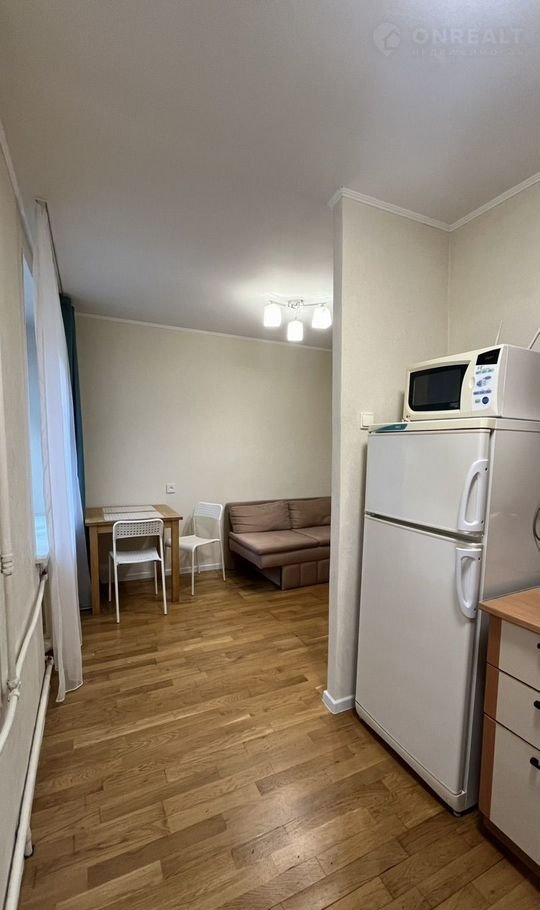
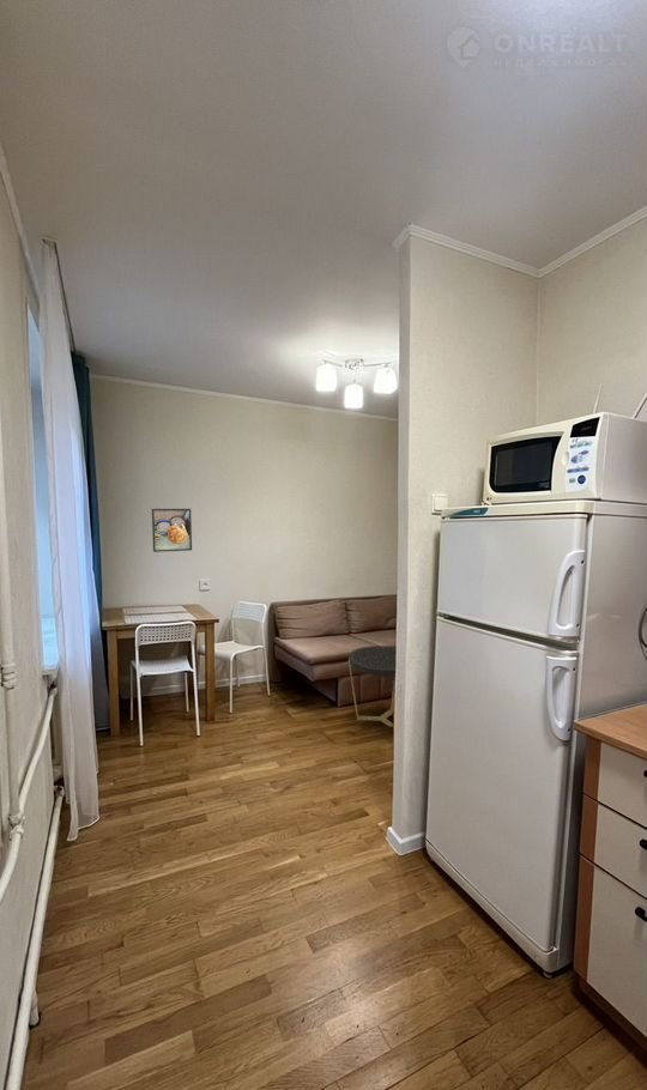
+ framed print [151,508,193,553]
+ side table [347,644,397,727]
